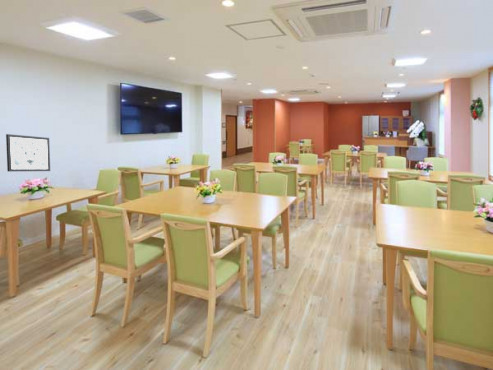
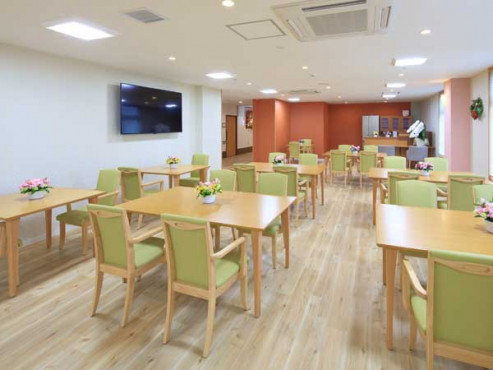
- wall art [5,133,51,172]
